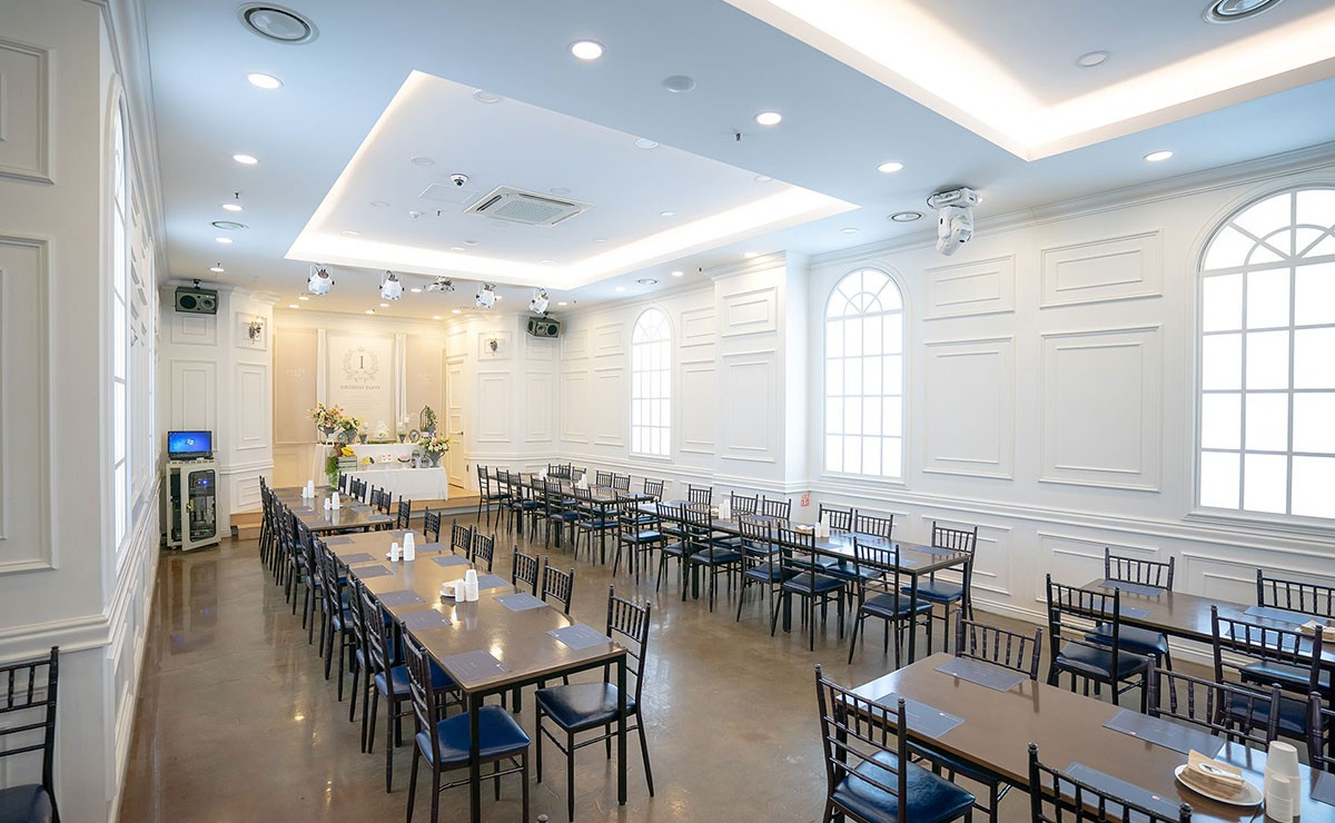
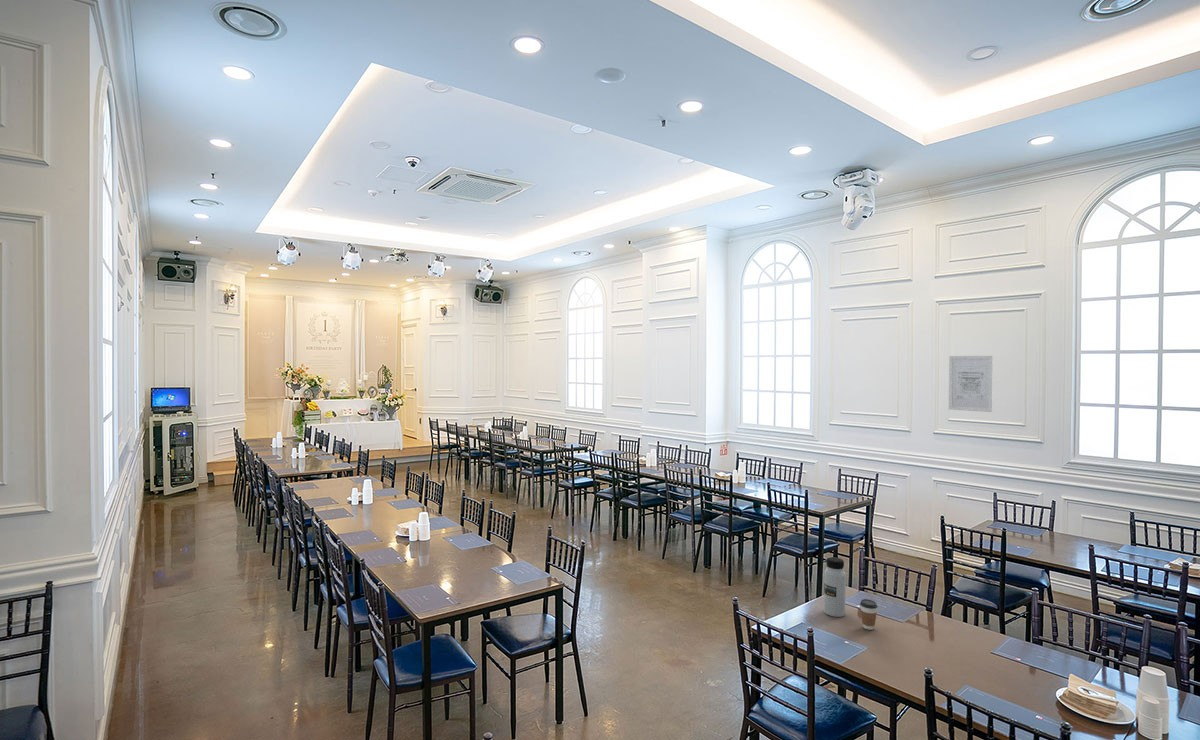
+ coffee cup [859,598,878,631]
+ wall art [948,355,994,413]
+ water bottle [823,556,847,618]
